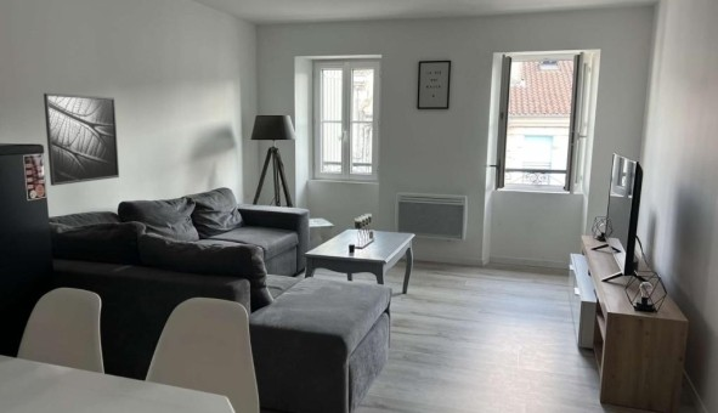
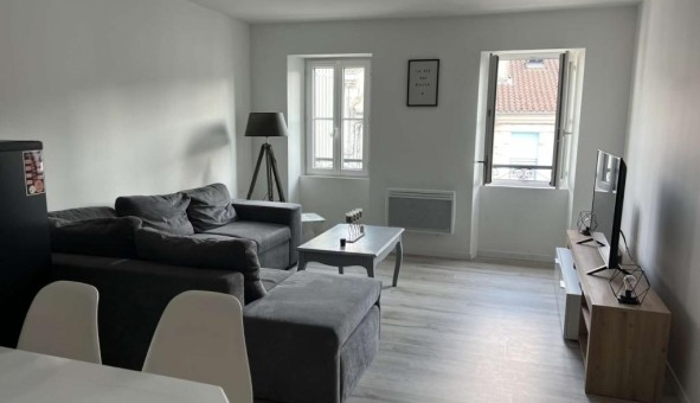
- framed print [43,92,120,187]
